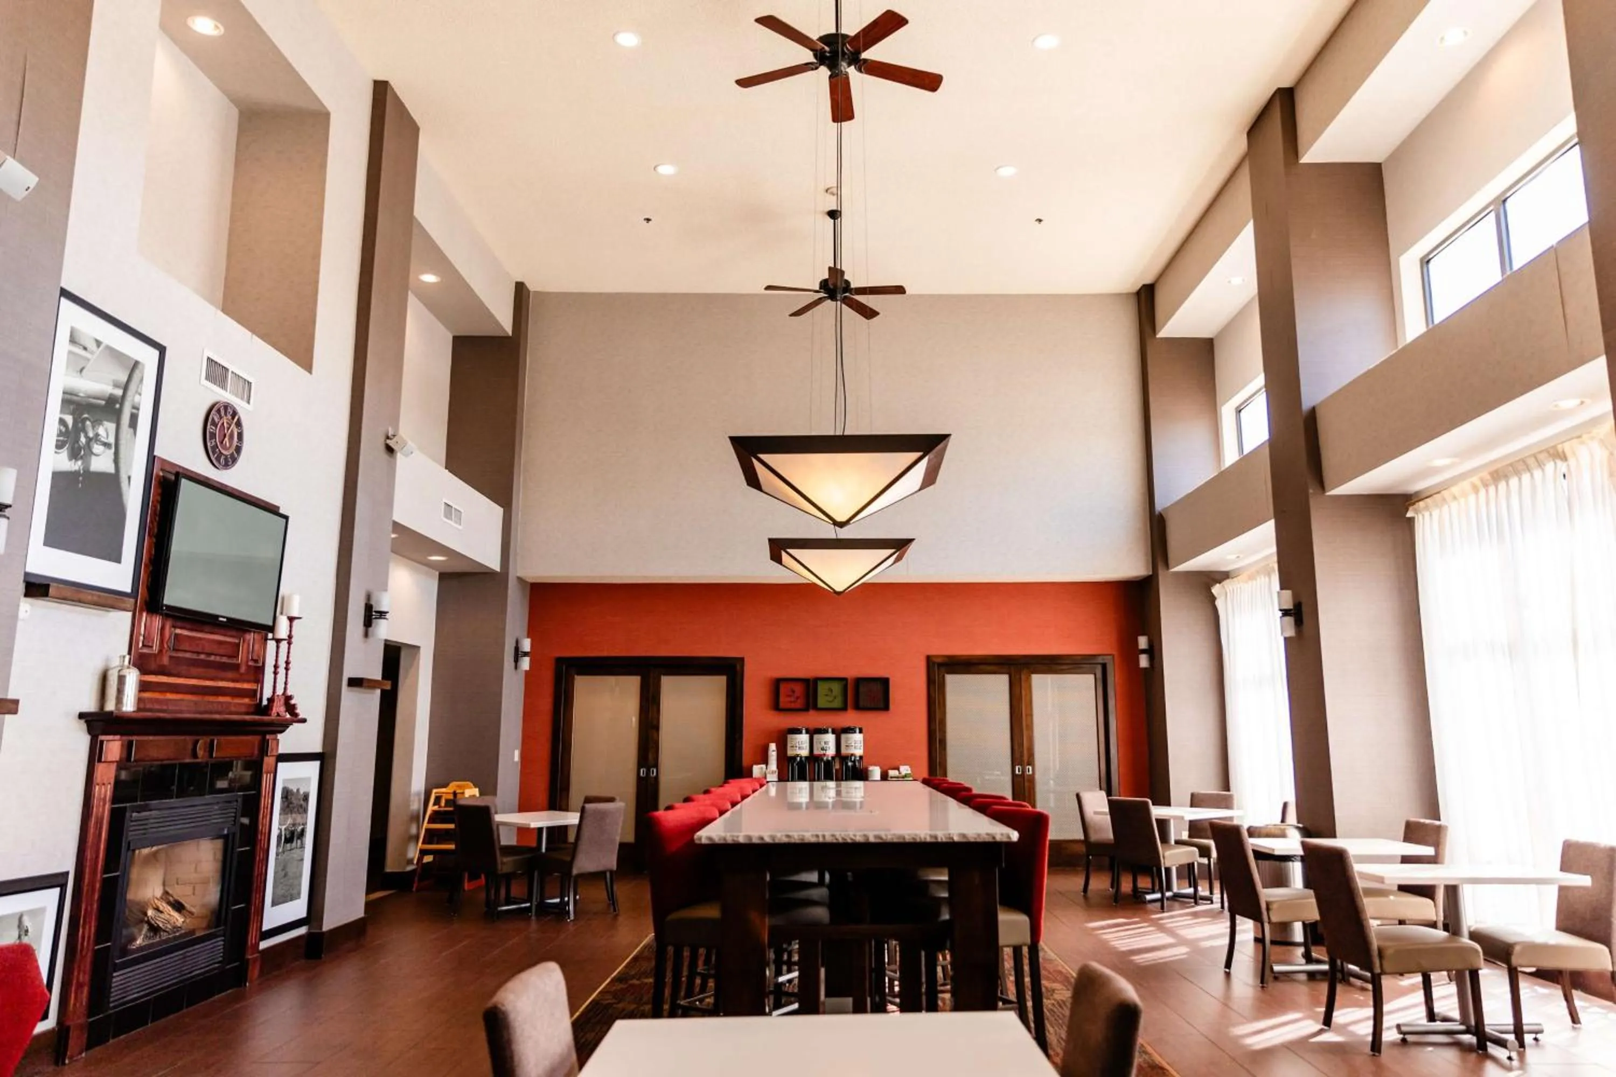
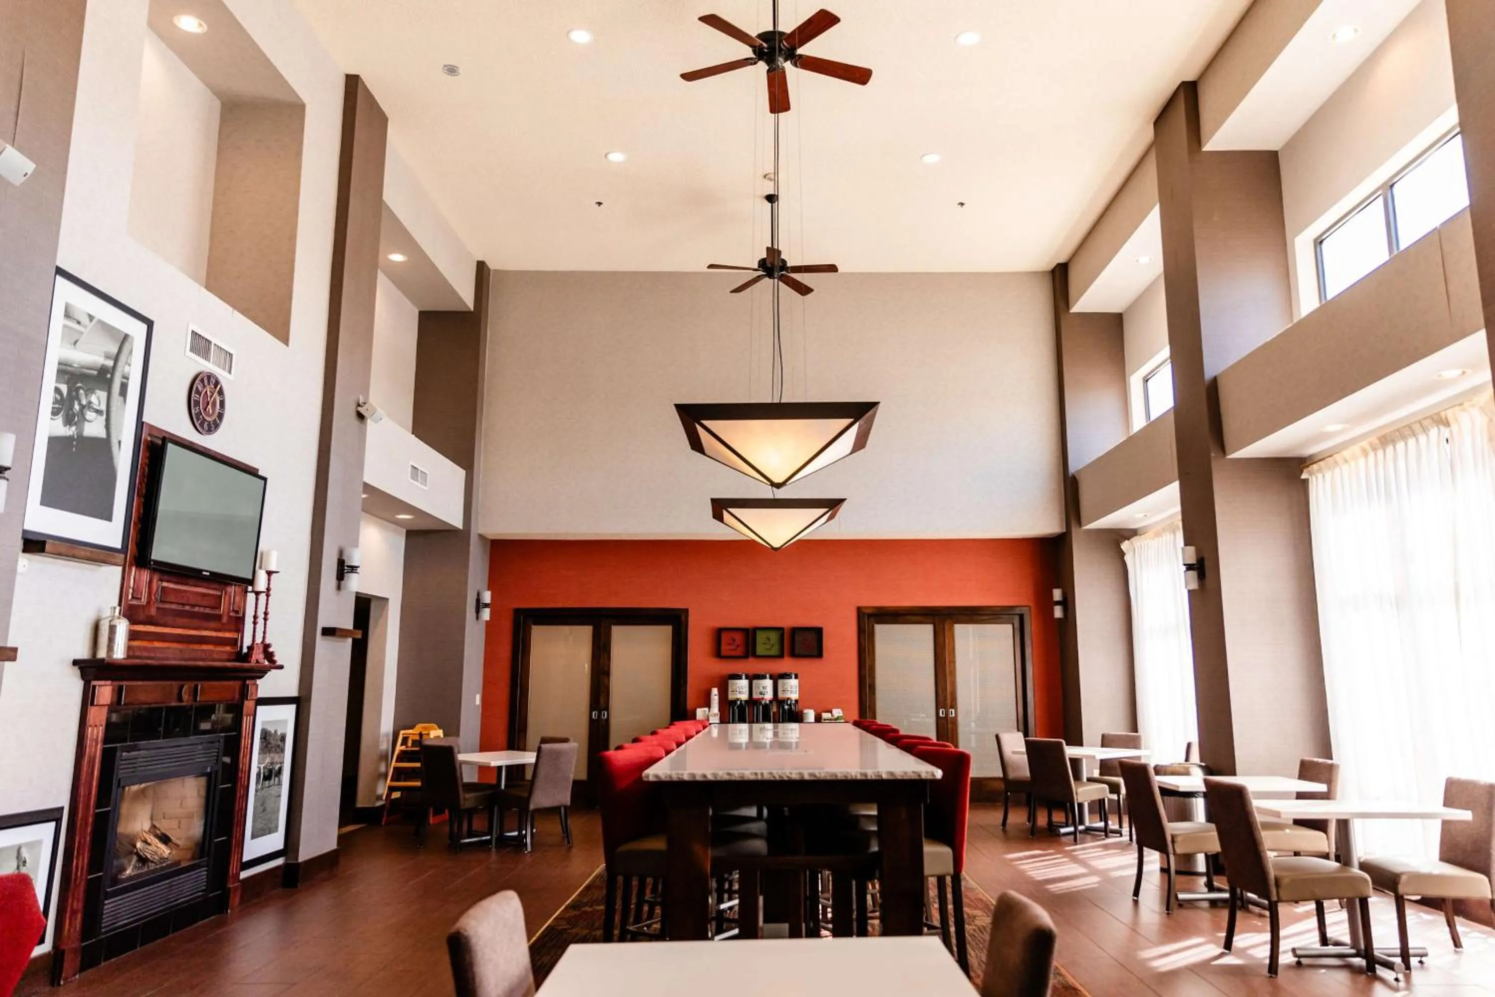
+ smoke detector [442,63,462,77]
